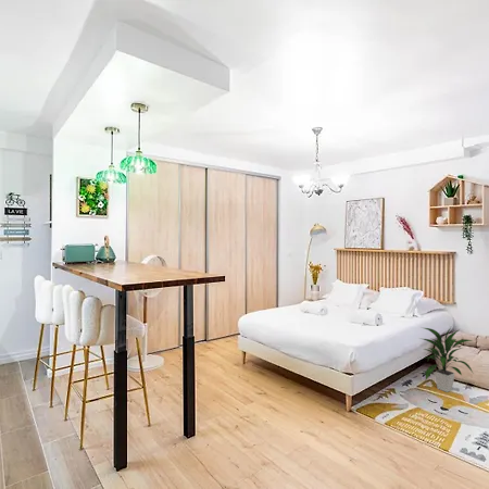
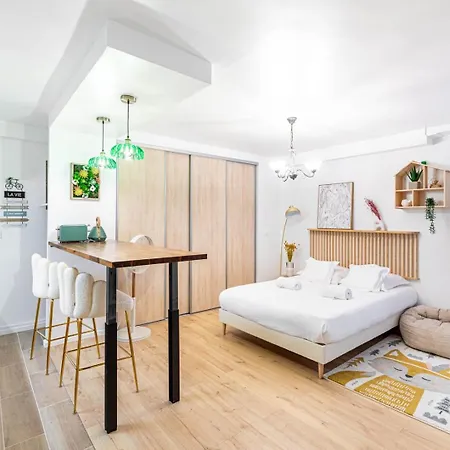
- indoor plant [418,325,475,393]
